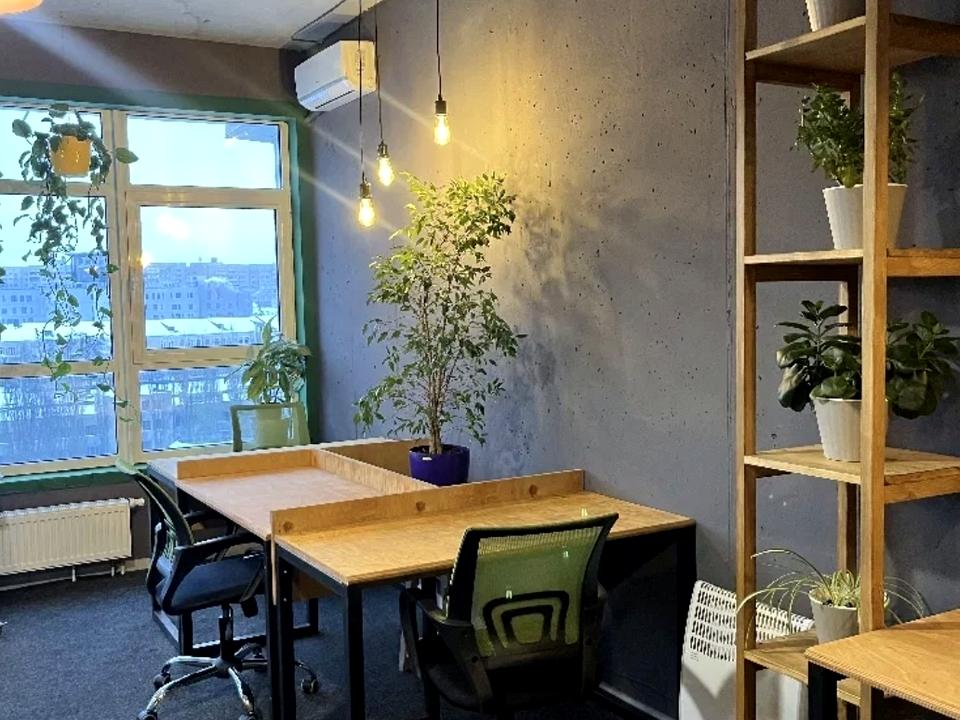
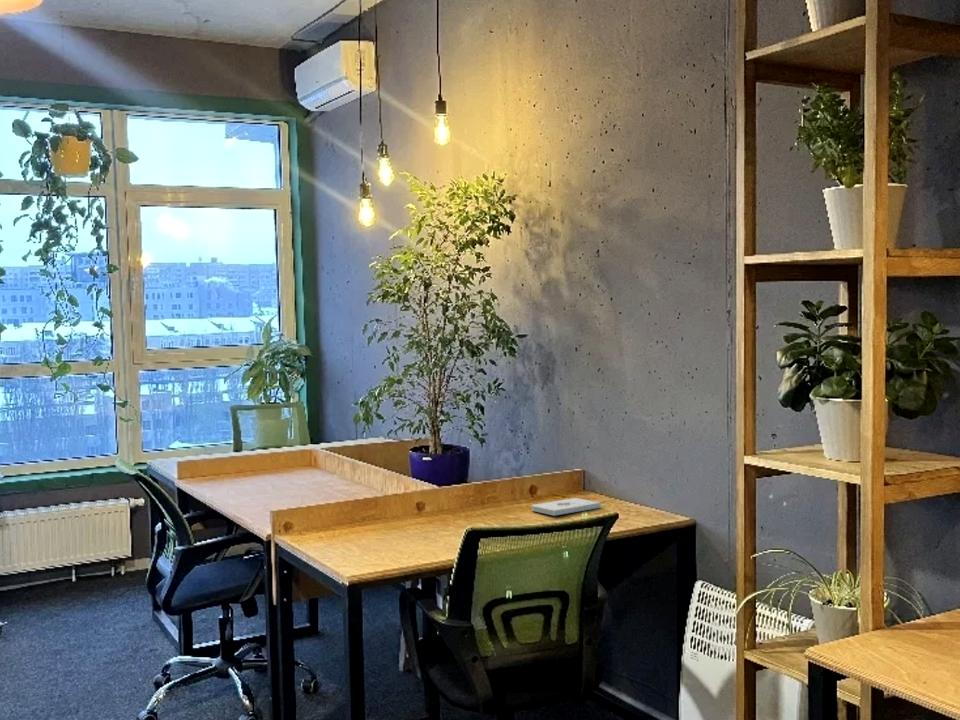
+ notepad [531,497,602,517]
